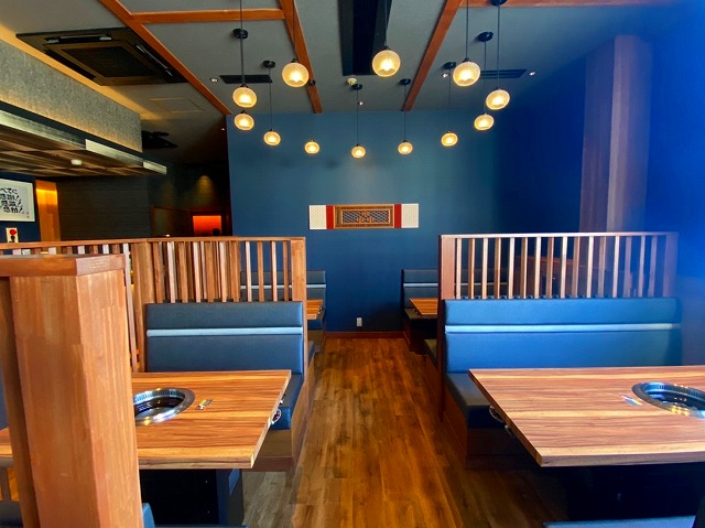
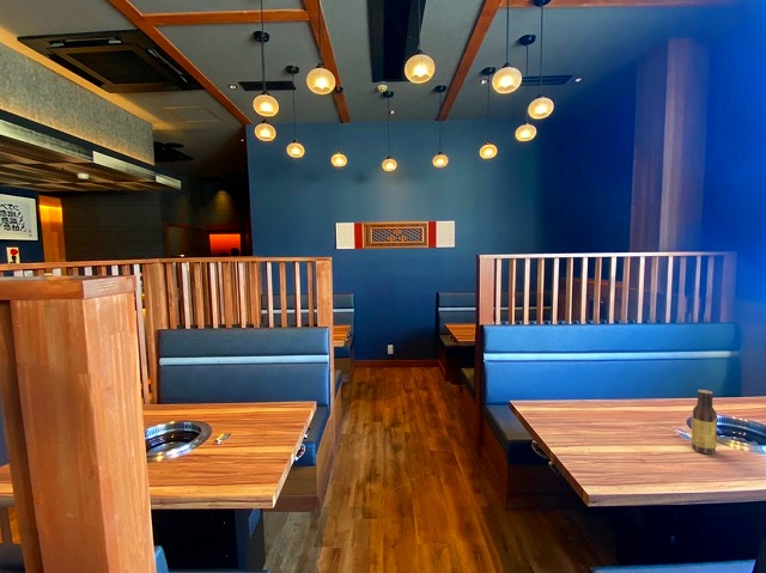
+ sauce bottle [691,389,718,455]
